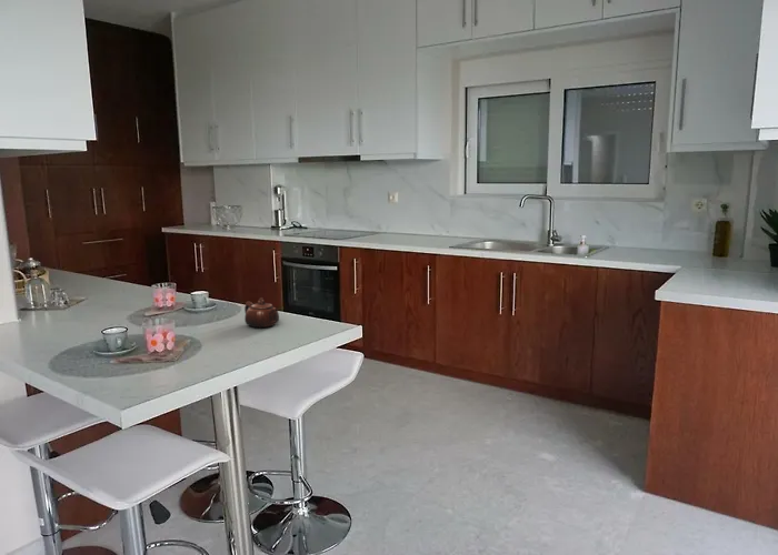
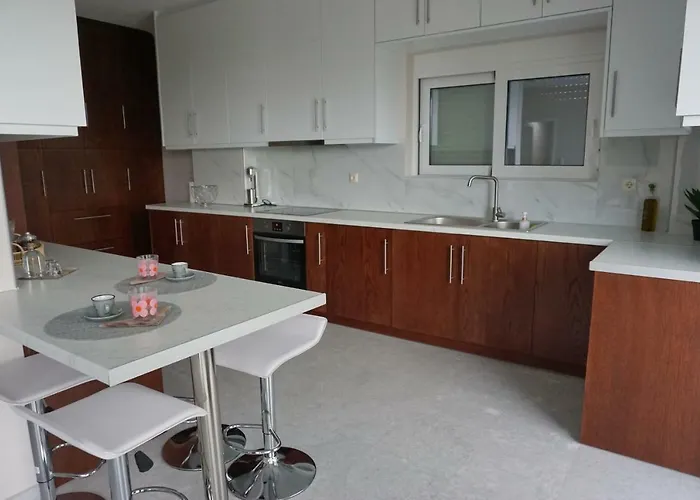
- teapot [243,296,280,329]
